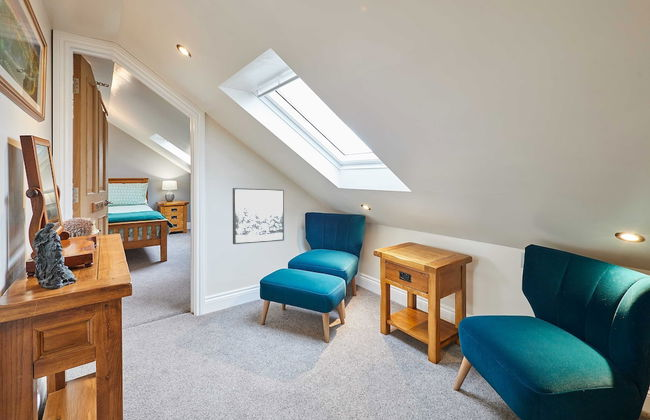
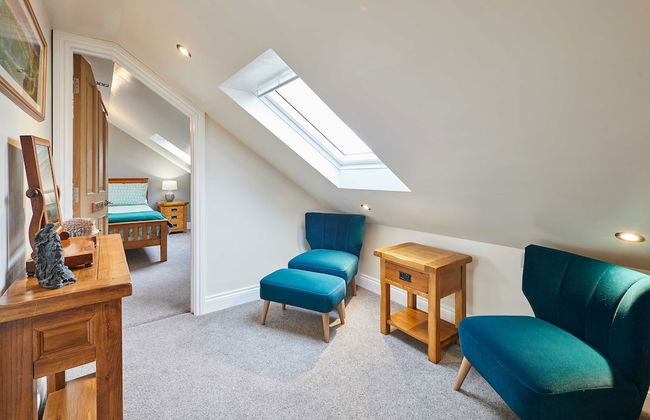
- wall art [232,187,285,245]
